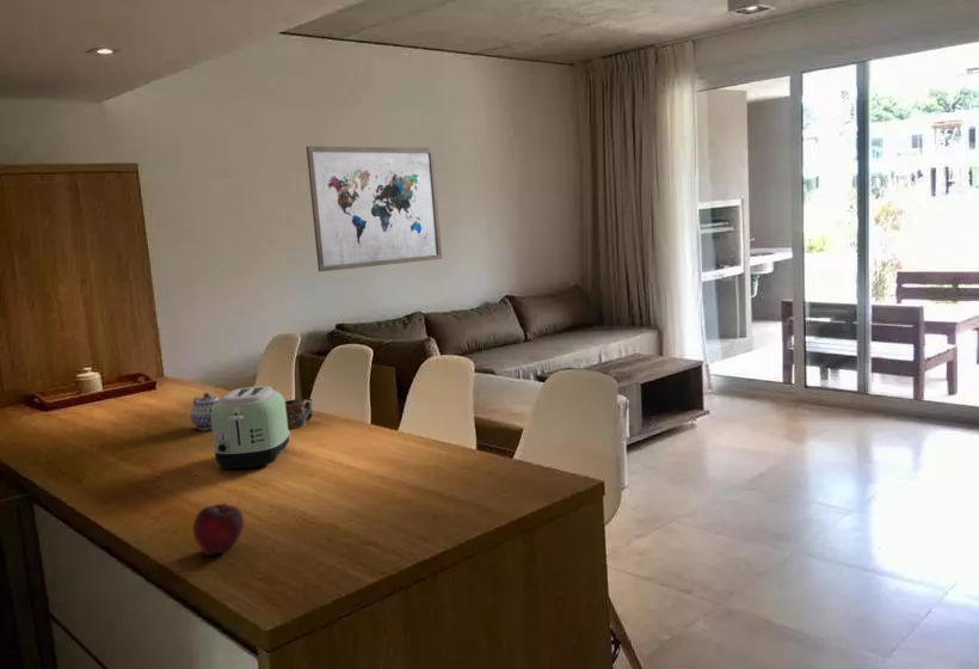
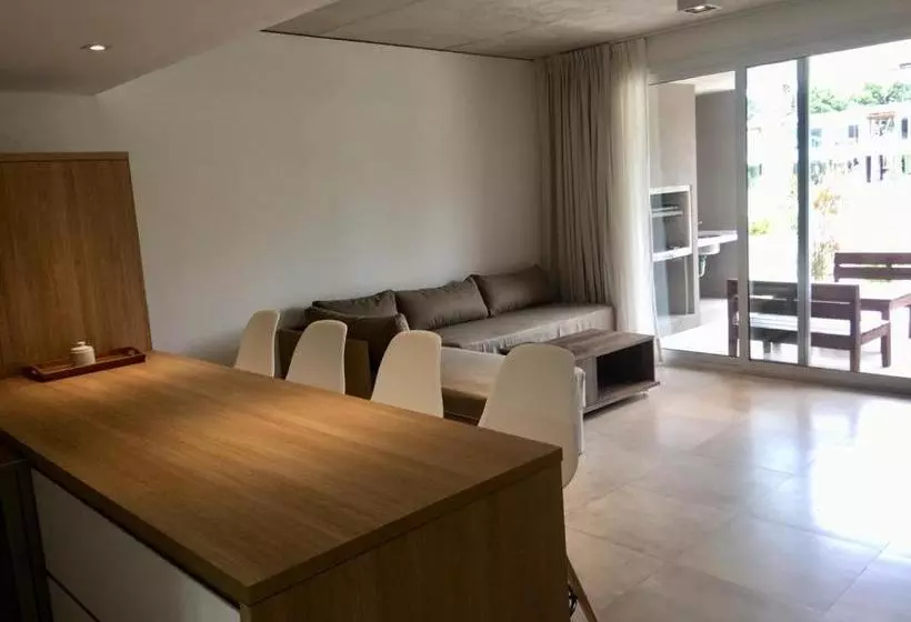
- wall art [306,145,443,272]
- mug [284,397,314,429]
- toaster [211,385,291,471]
- teapot [189,392,221,431]
- fruit [192,502,245,557]
